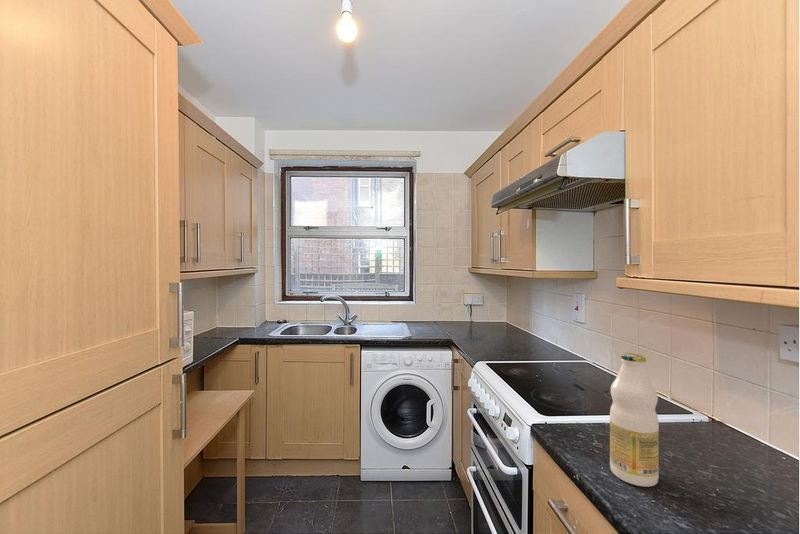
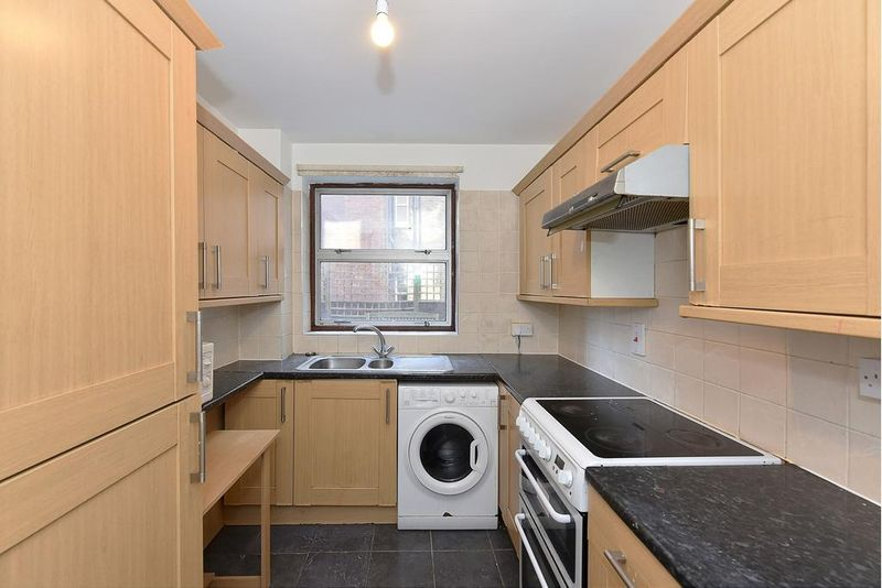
- bottle [609,352,660,488]
